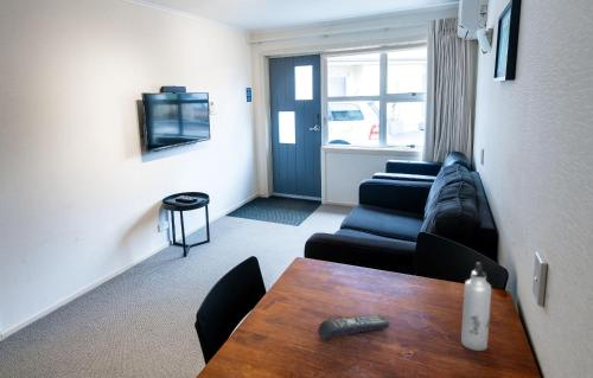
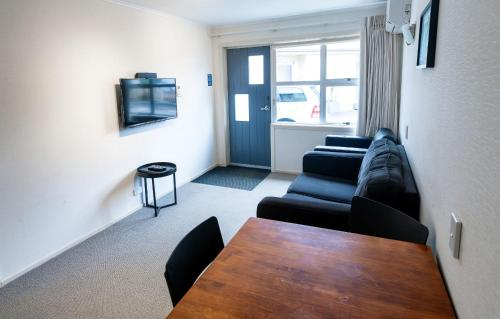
- water bottle [460,261,492,352]
- remote control [317,314,391,341]
